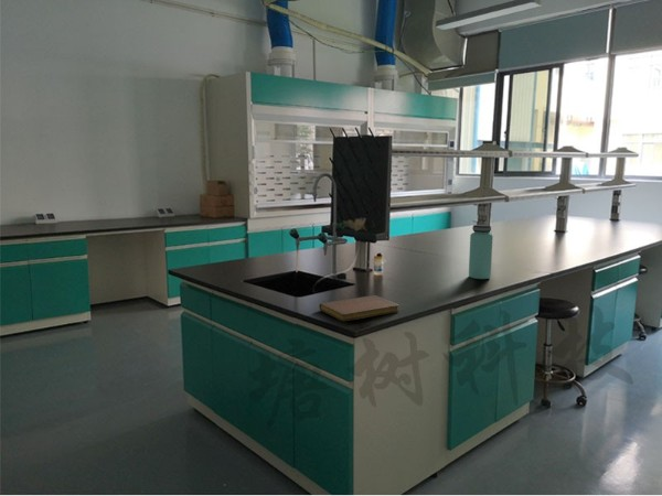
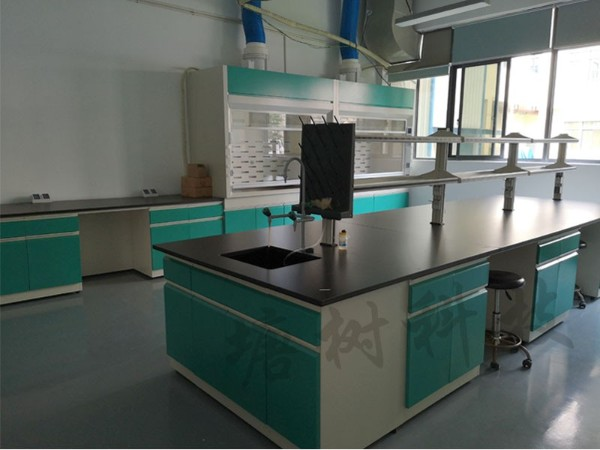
- notebook [319,294,401,322]
- bottle [468,224,494,280]
